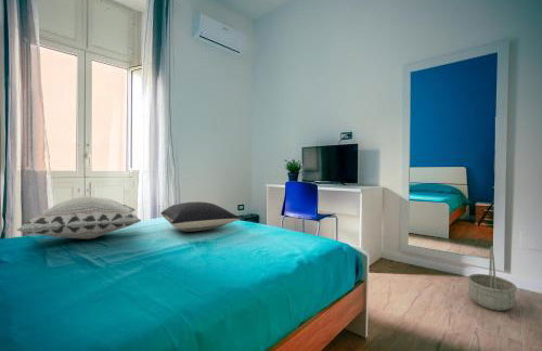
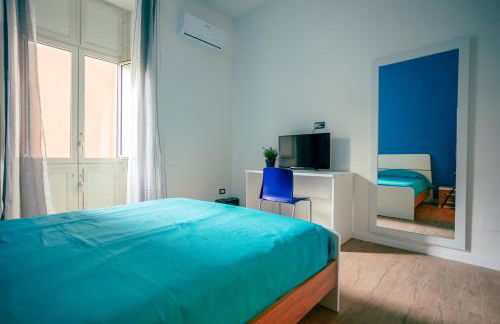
- basket [467,245,517,312]
- decorative pillow [16,195,143,240]
- pillow [160,200,242,232]
